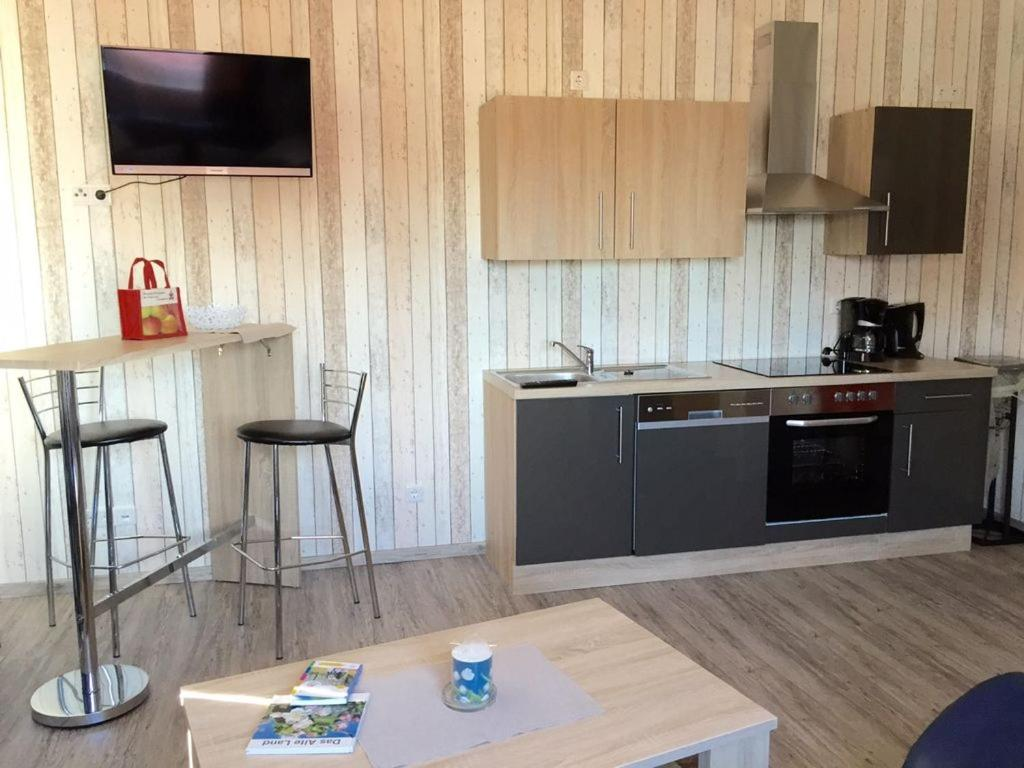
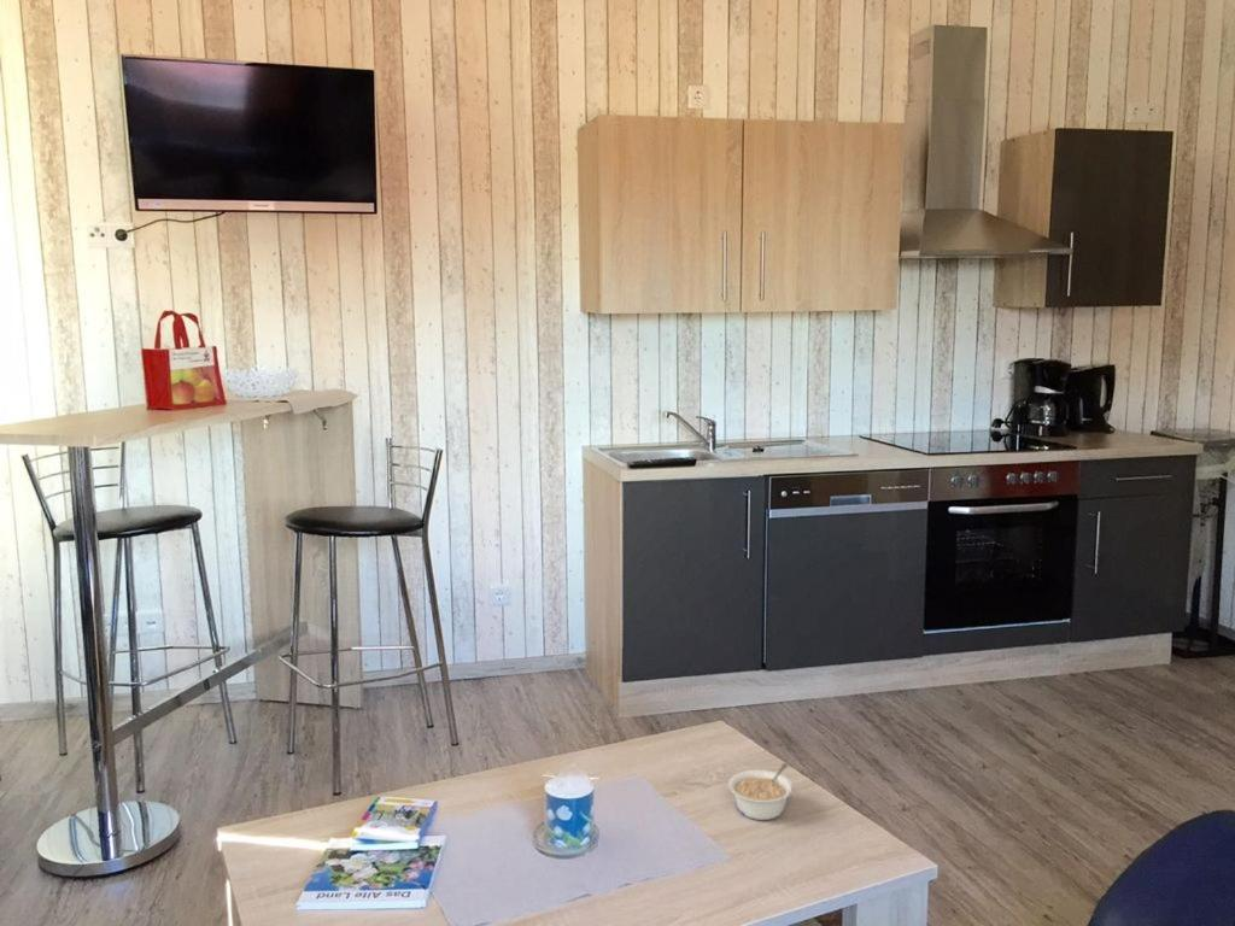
+ legume [727,762,795,821]
